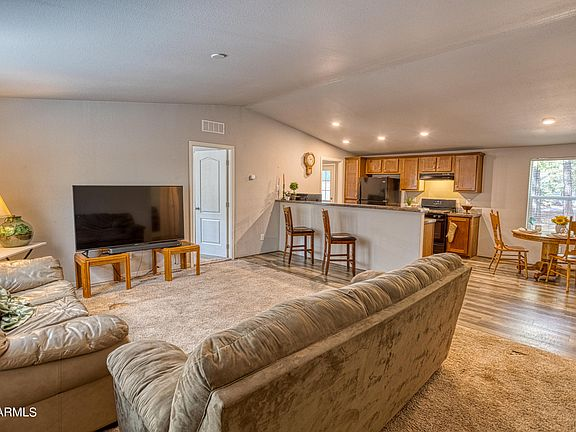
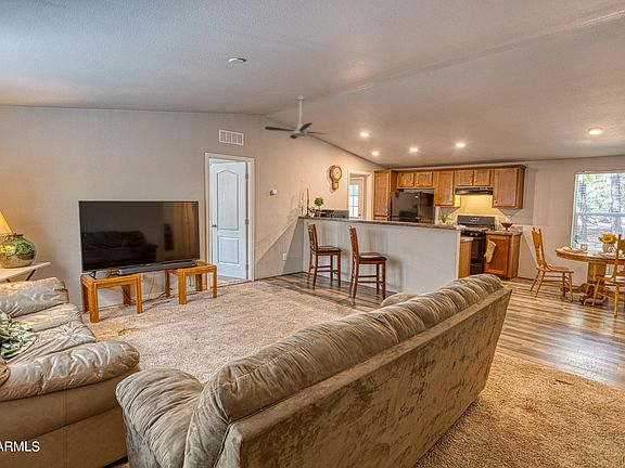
+ ceiling fan [264,94,328,140]
